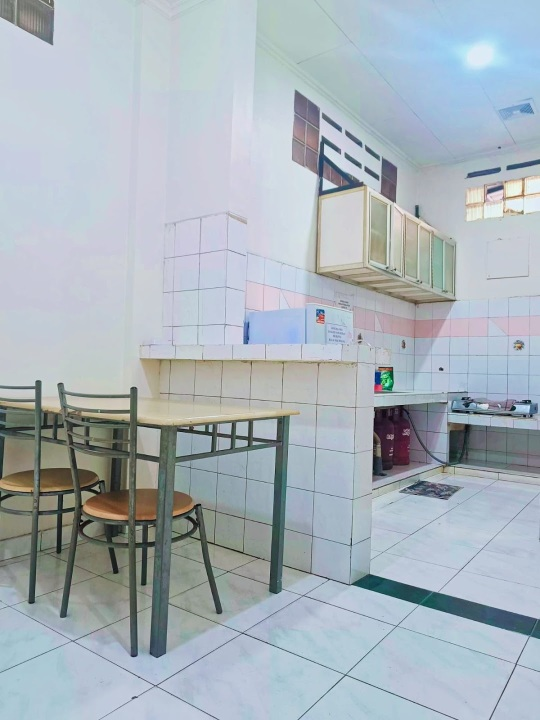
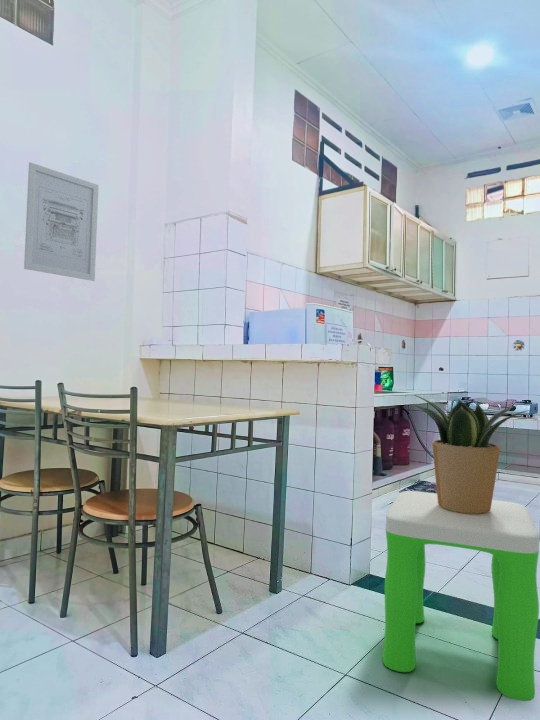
+ stool [382,490,540,702]
+ potted plant [414,394,530,514]
+ wall art [23,161,100,282]
